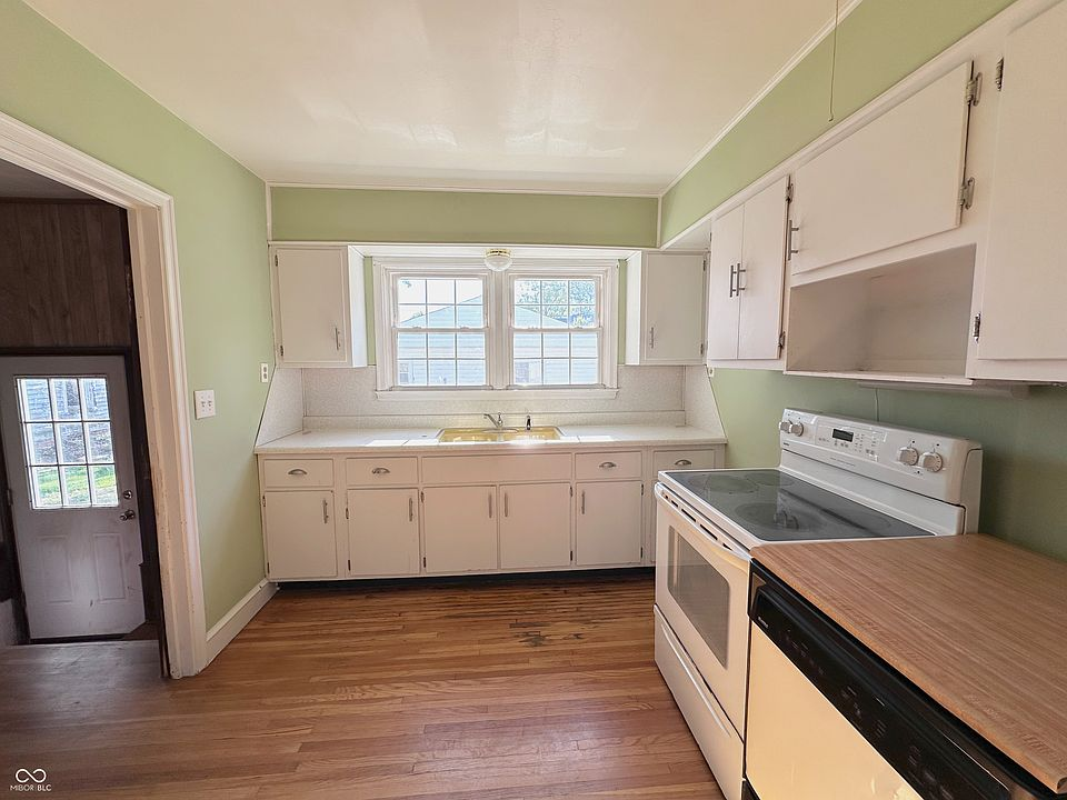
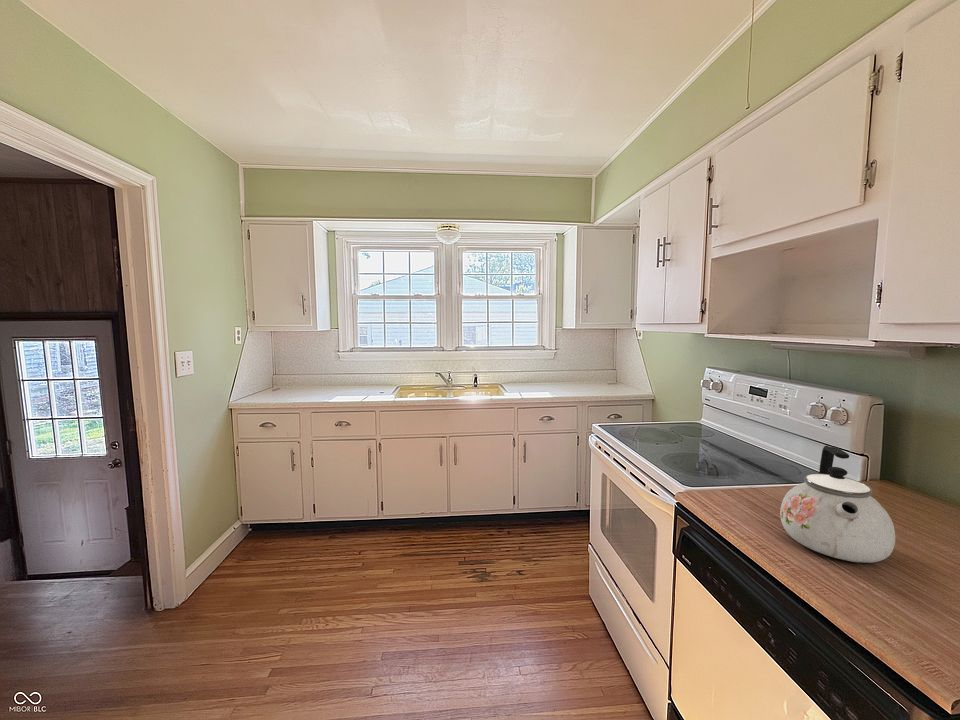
+ kettle [779,445,896,564]
